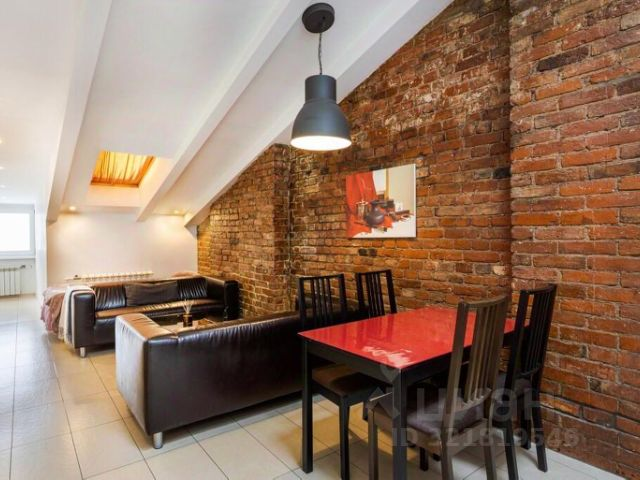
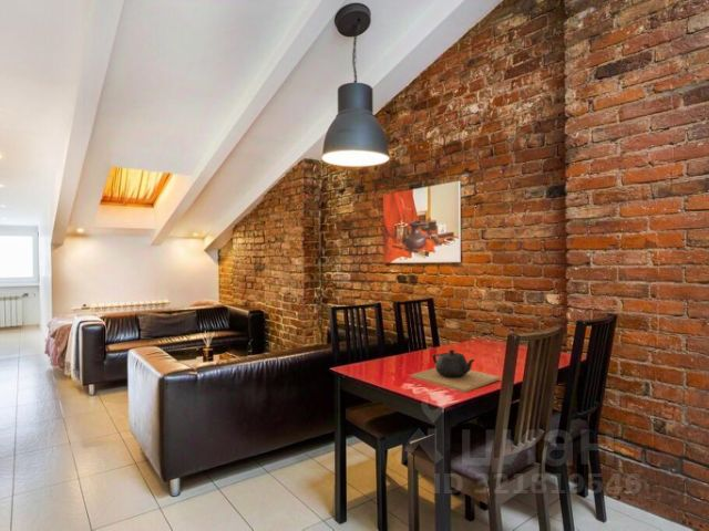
+ teapot [409,348,502,394]
